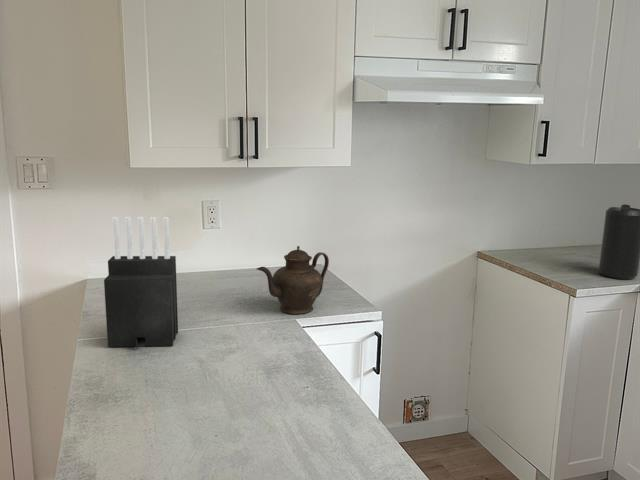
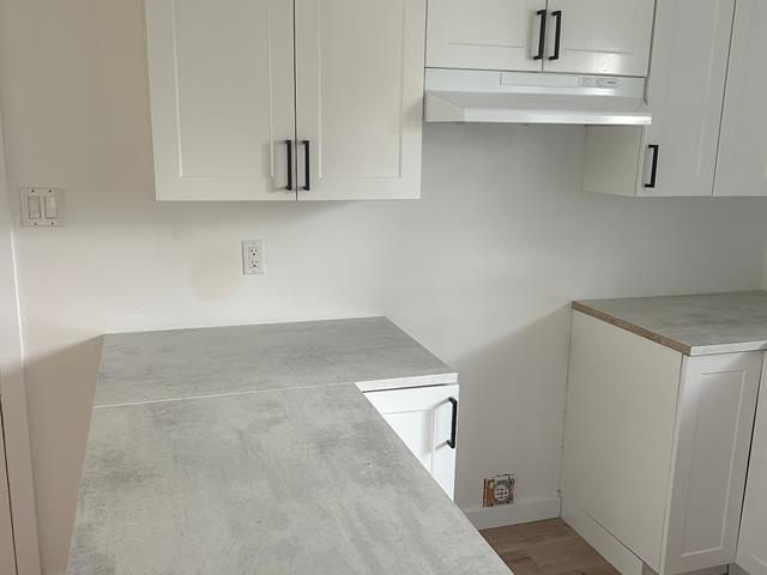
- teapot [256,245,330,315]
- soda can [598,203,640,280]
- knife block [103,216,179,351]
